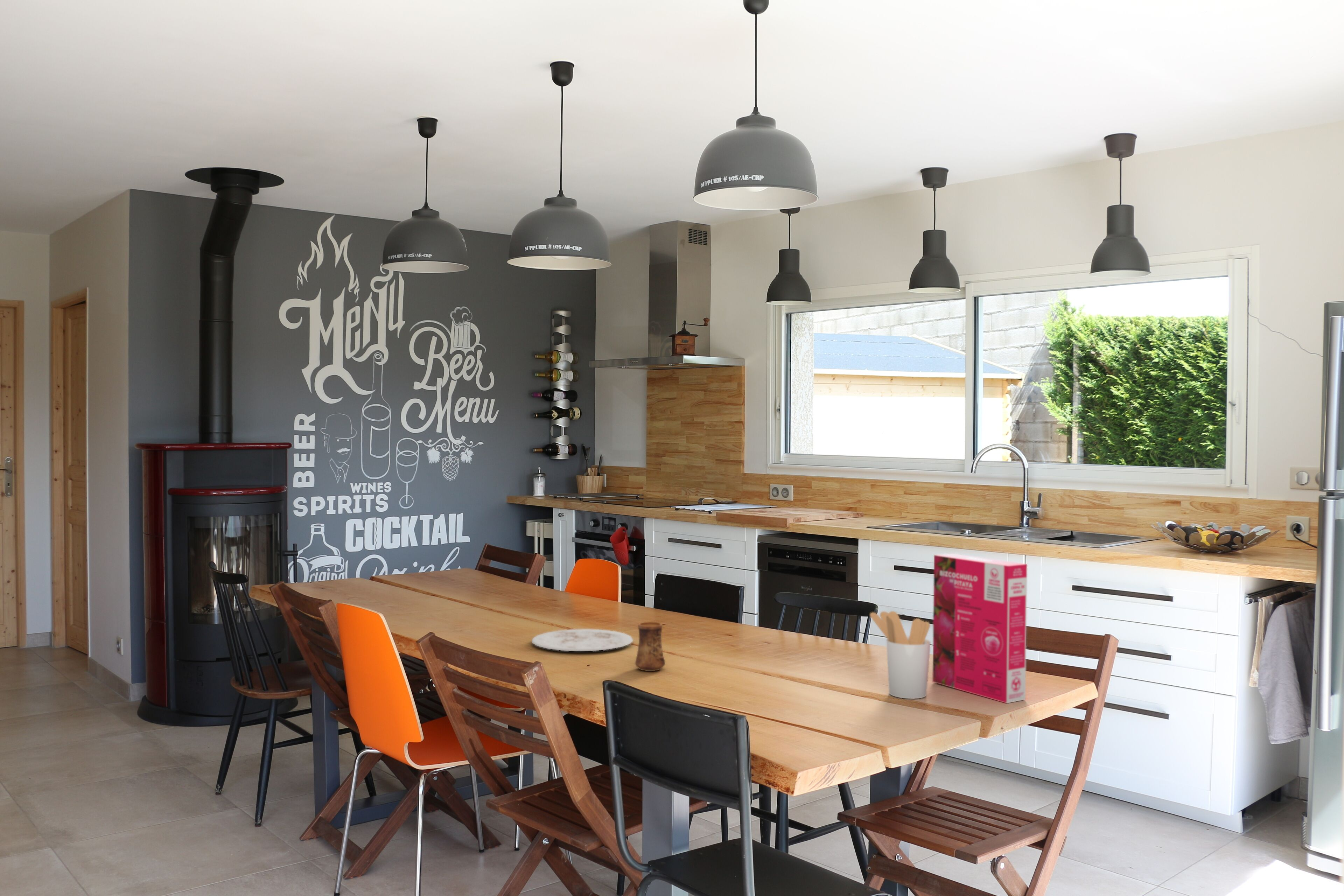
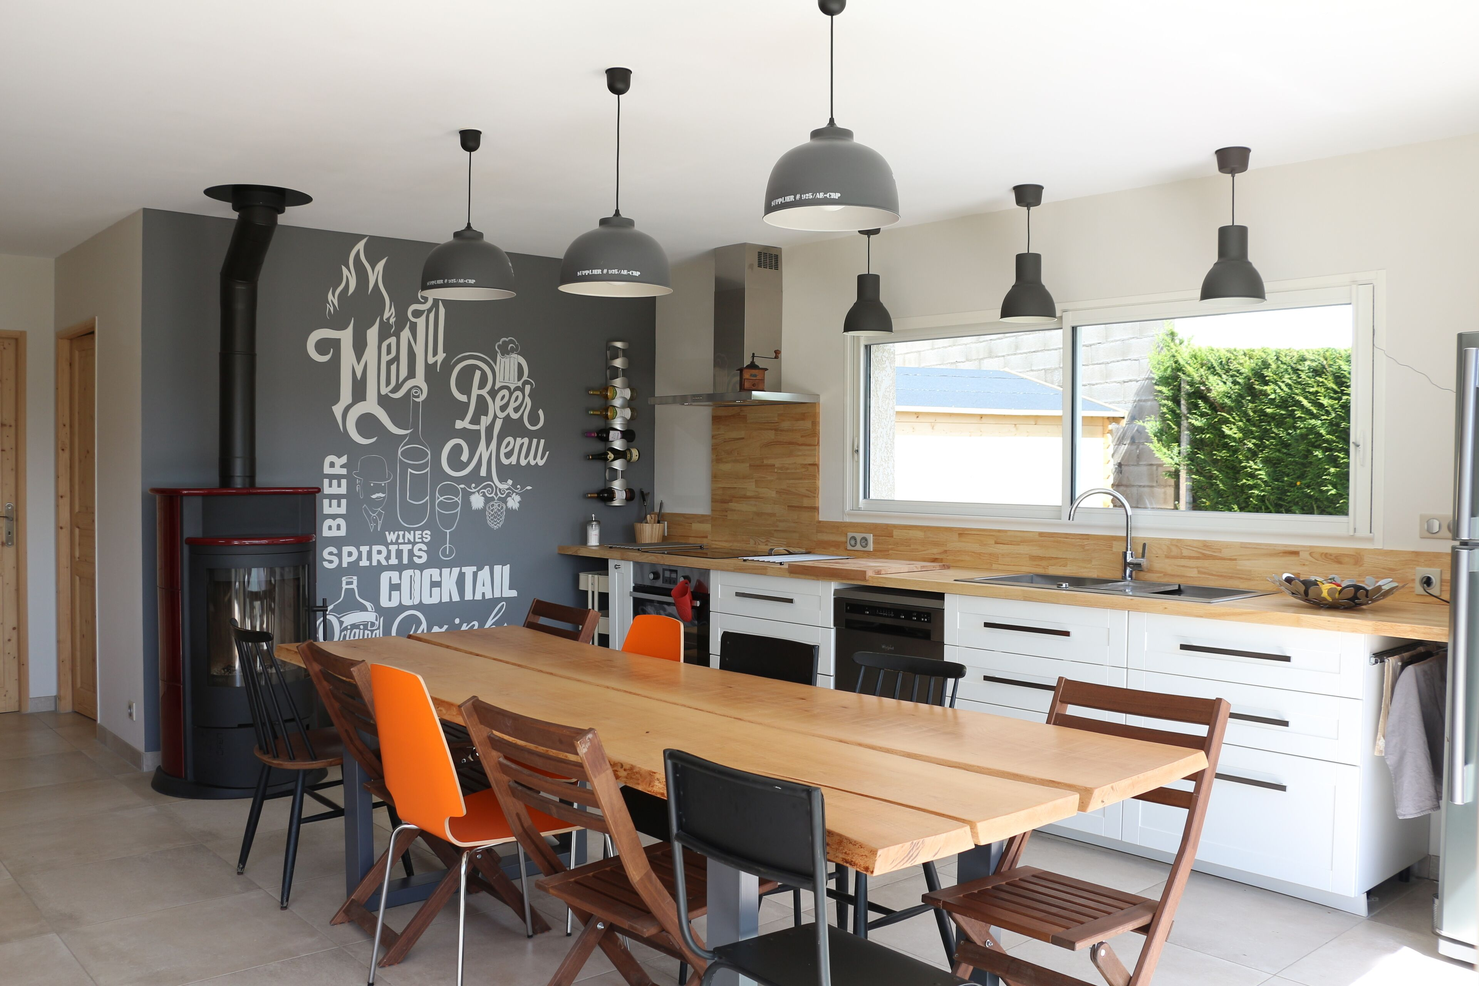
- cereal box [932,553,1028,704]
- utensil holder [870,611,931,699]
- cup [635,622,666,671]
- plate [532,629,633,652]
